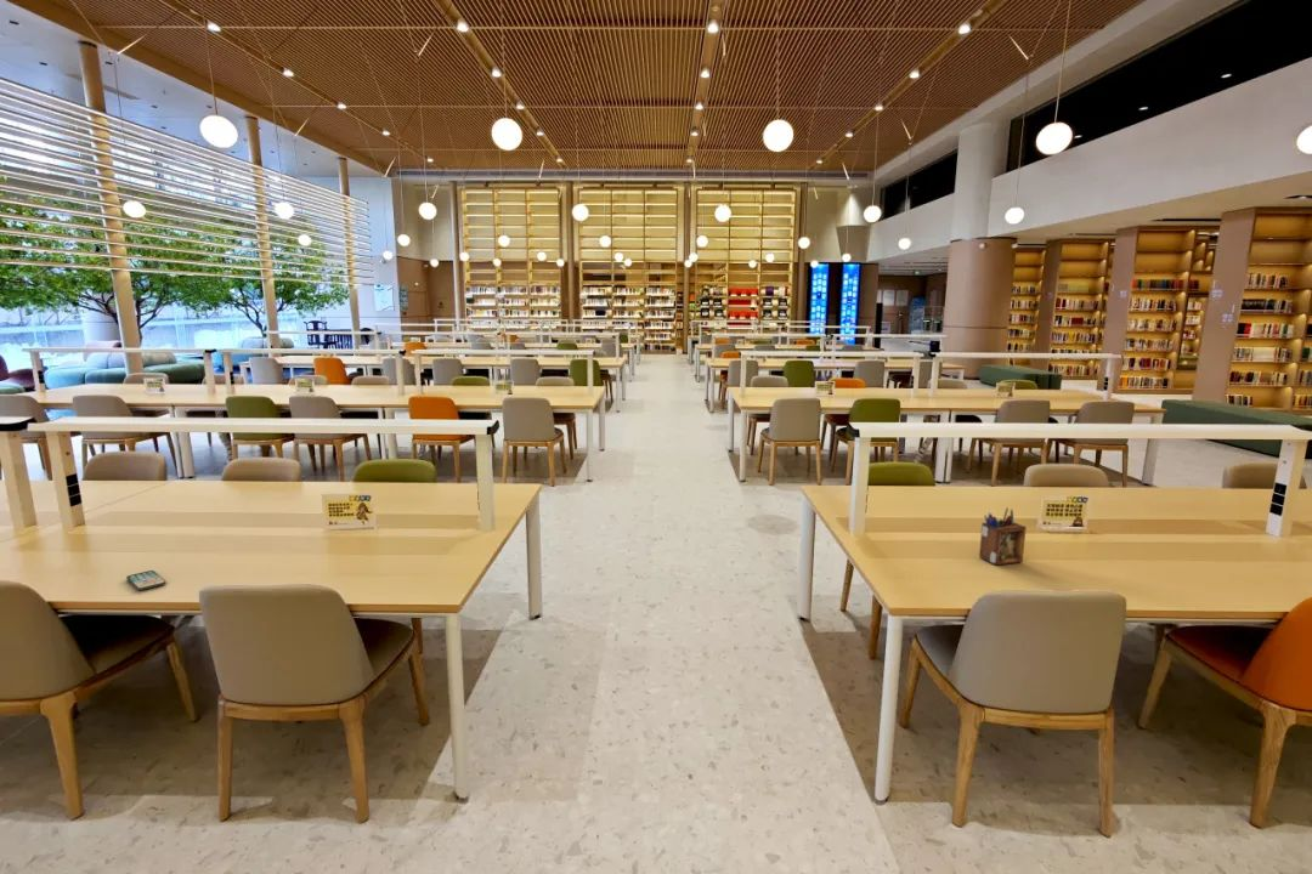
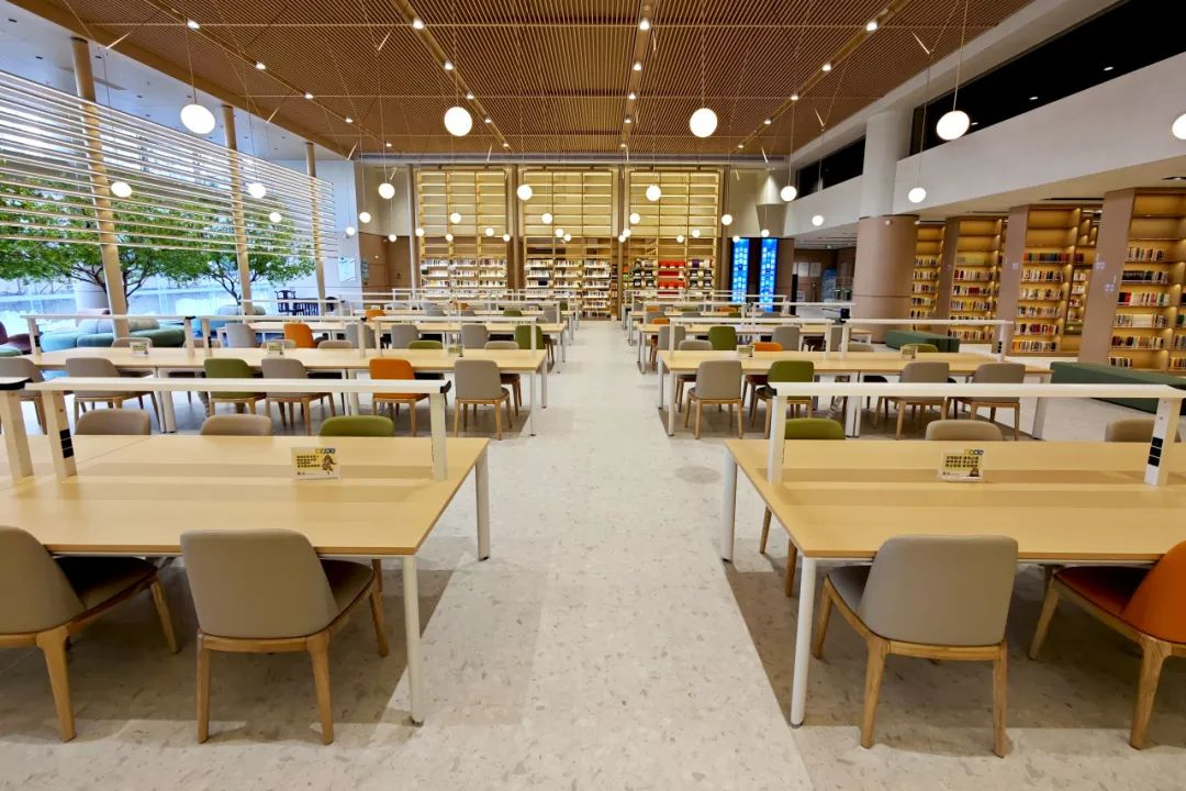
- smartphone [125,569,168,591]
- desk organizer [978,507,1028,567]
